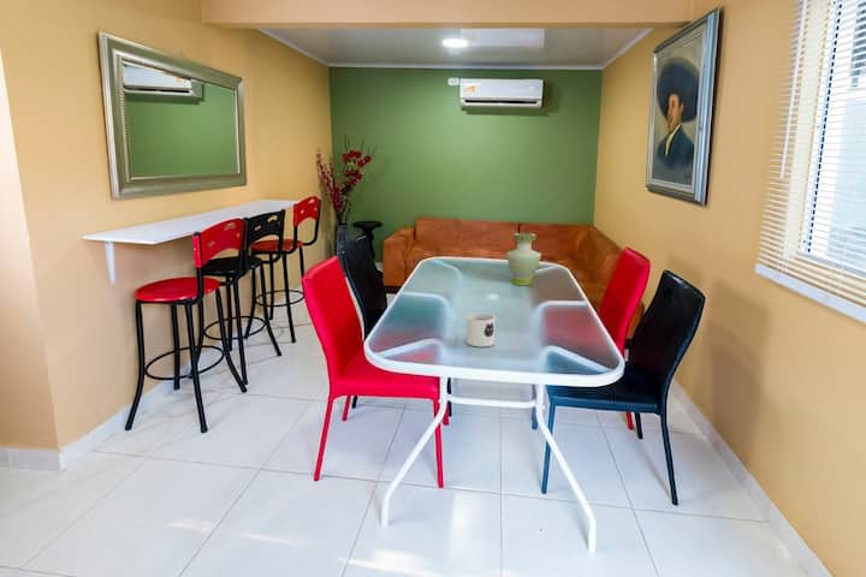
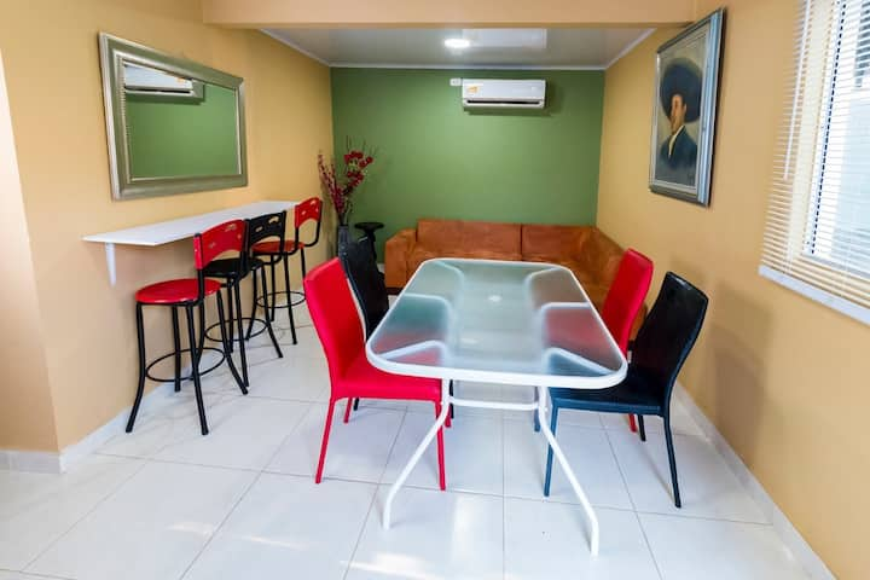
- vase [505,232,542,286]
- mug [465,313,497,347]
